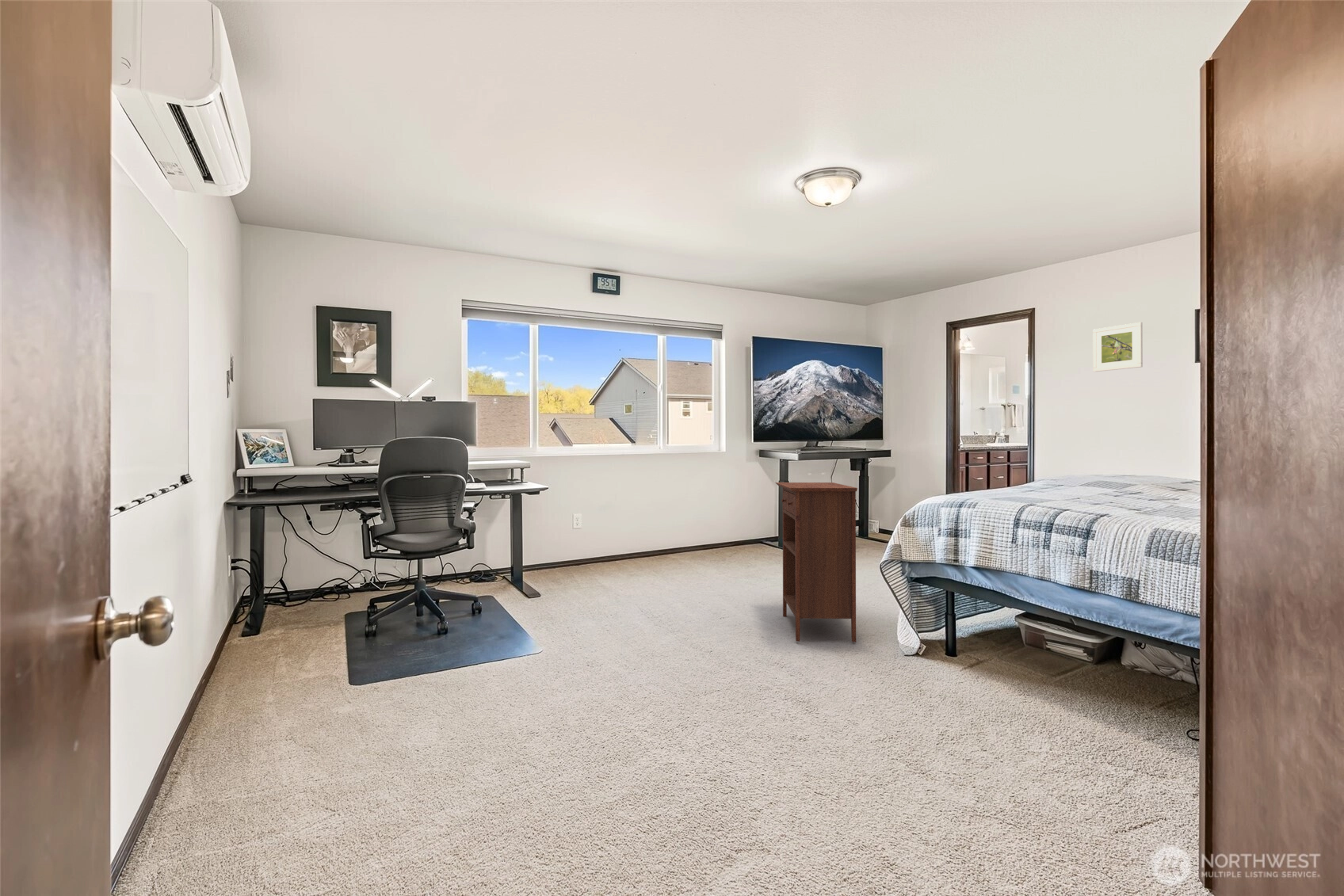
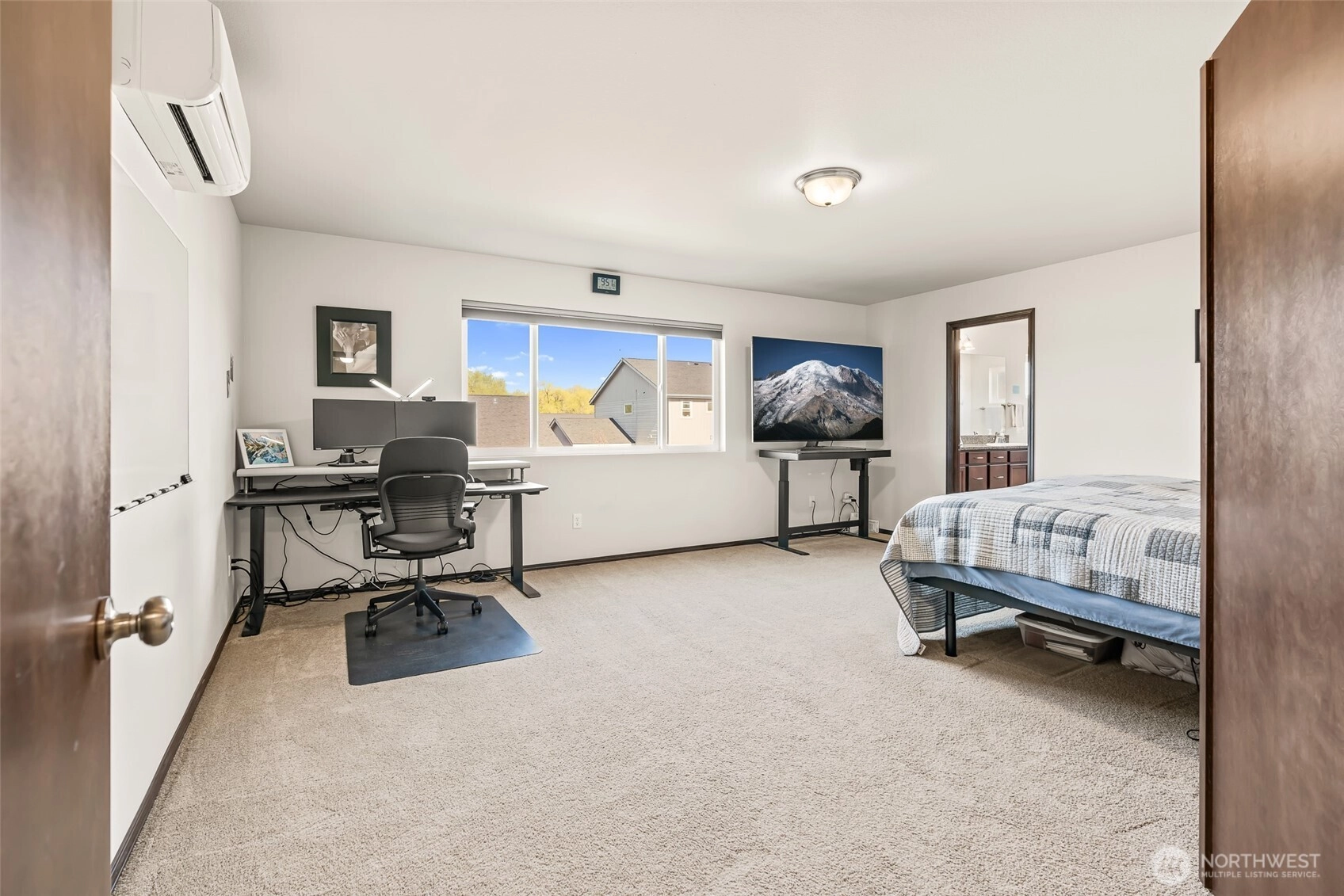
- nightstand [774,482,858,642]
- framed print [1092,322,1144,372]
